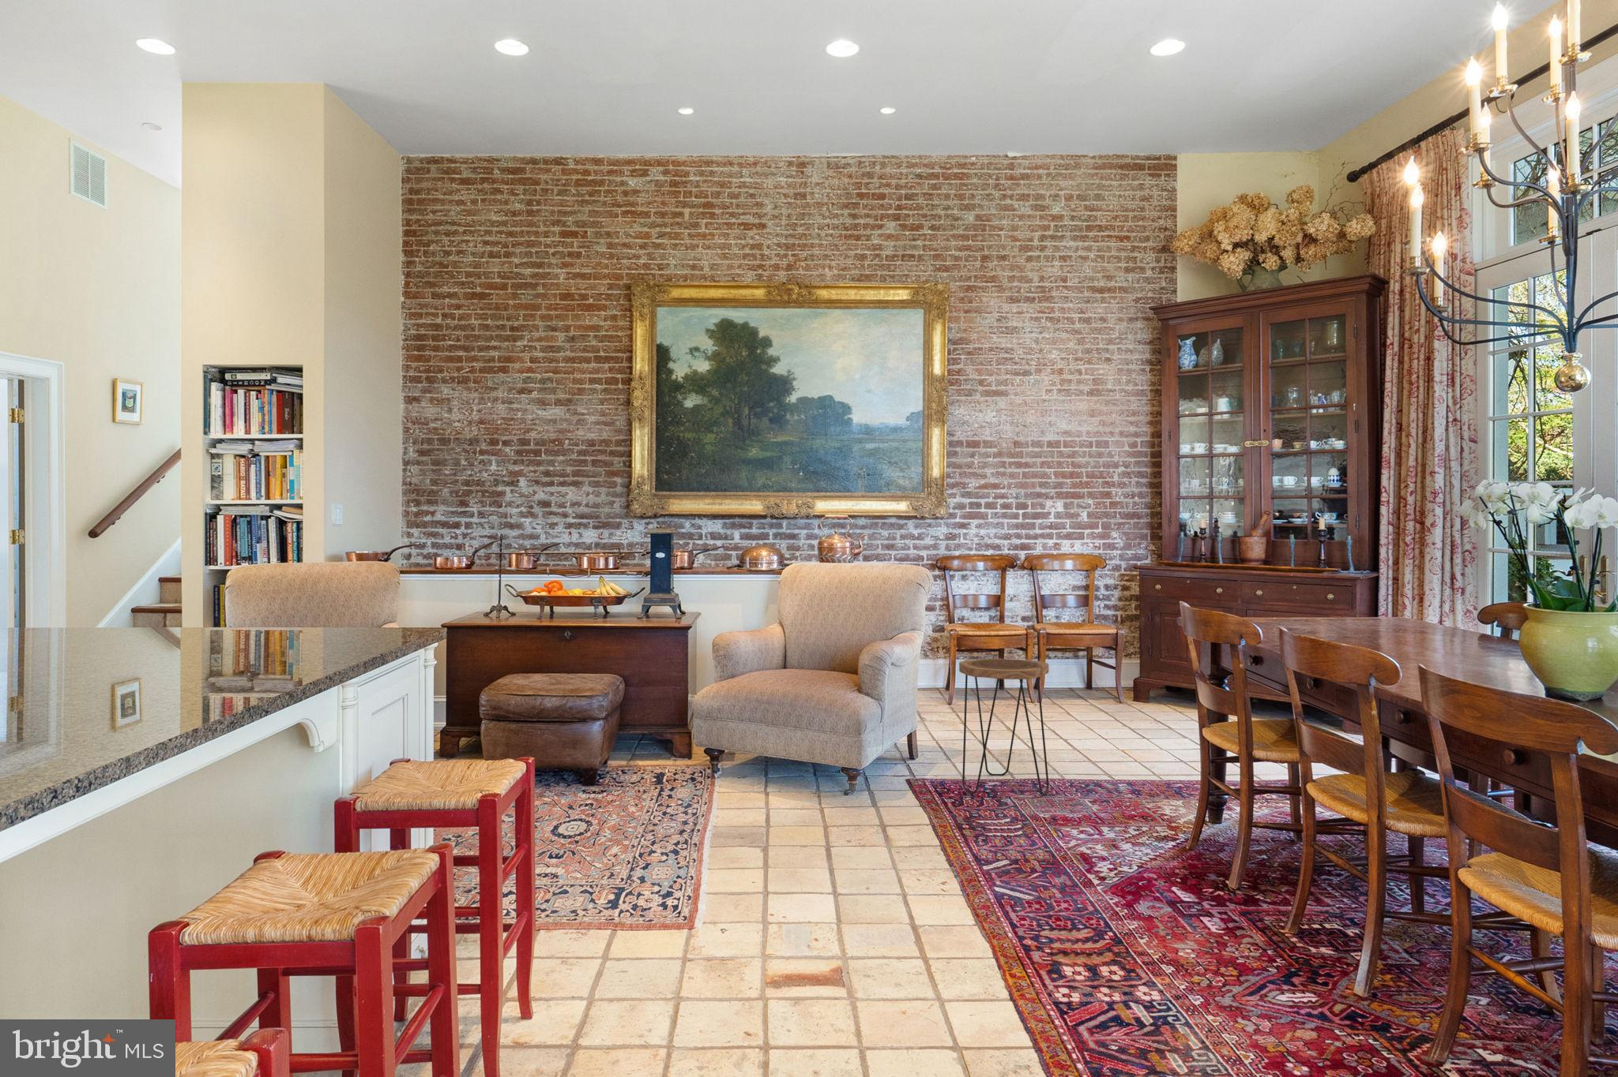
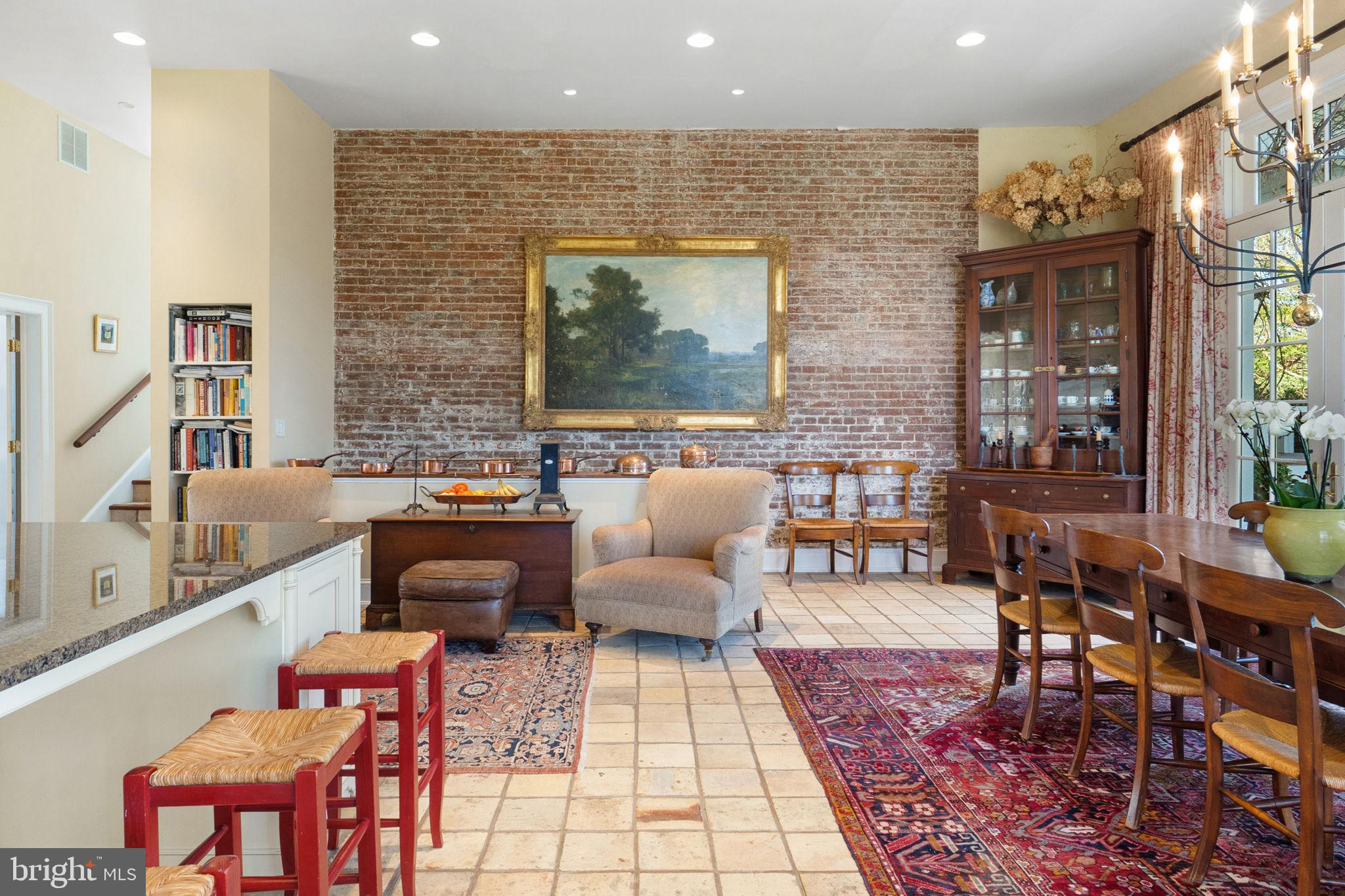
- side table [959,657,1050,796]
